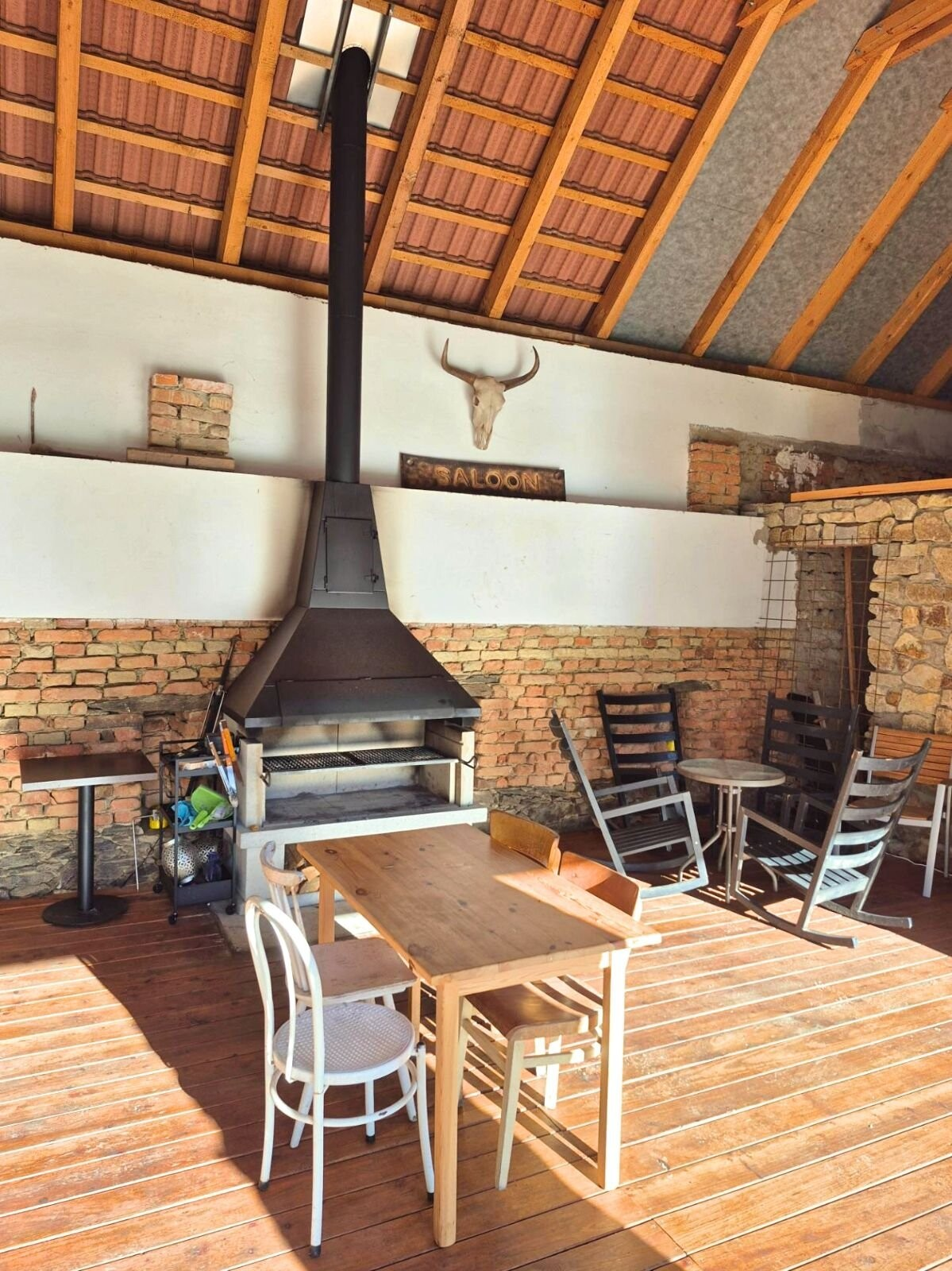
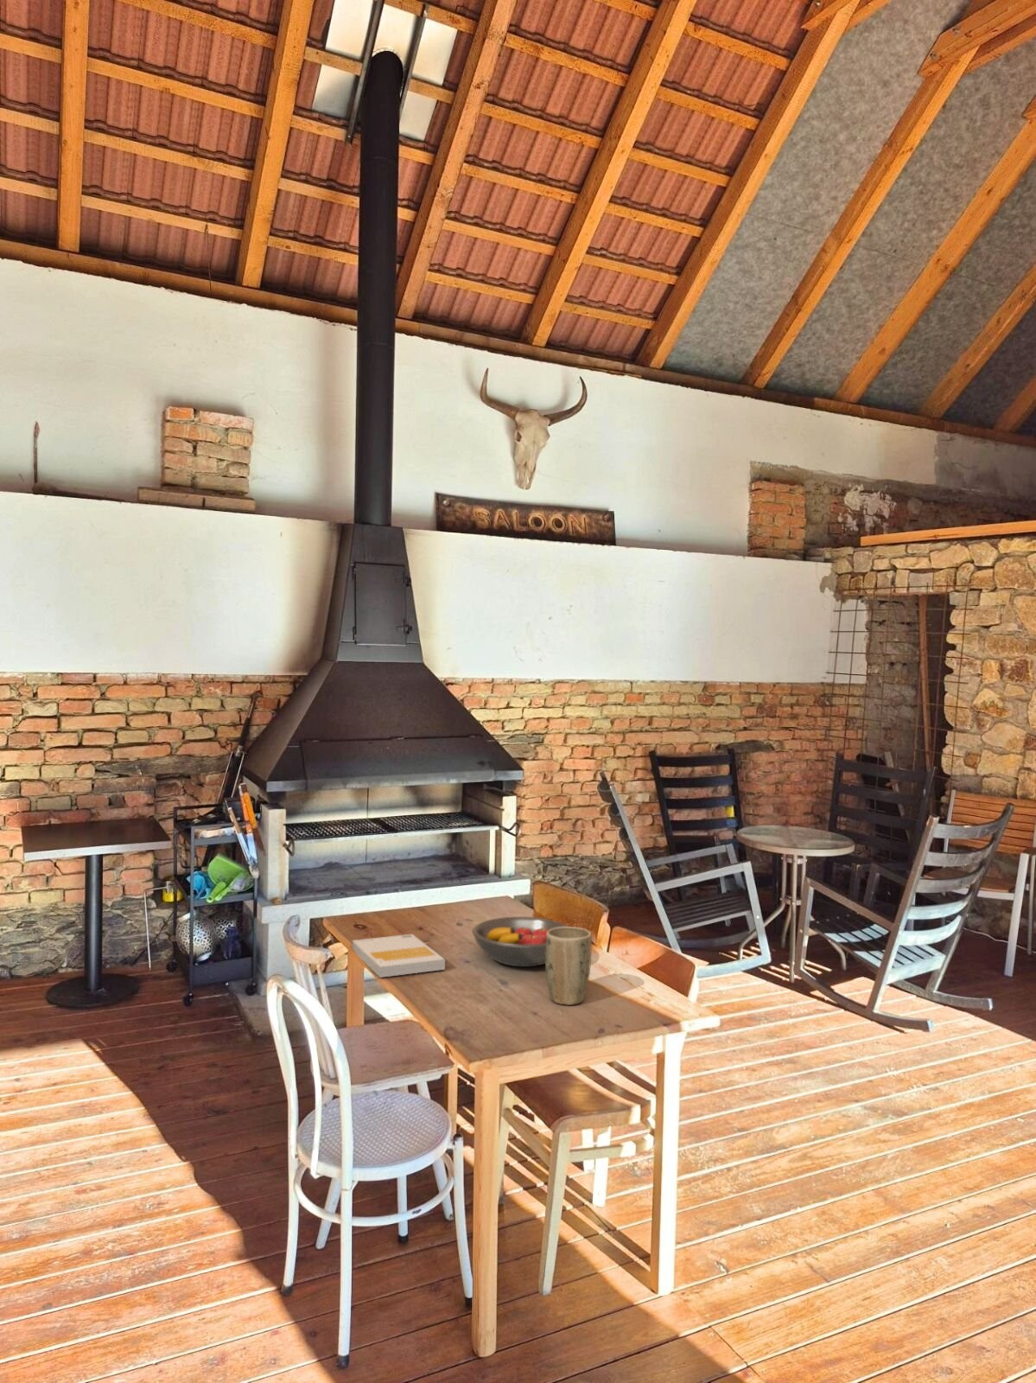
+ plant pot [544,926,593,1007]
+ fruit bowl [471,916,568,967]
+ book [351,934,446,978]
